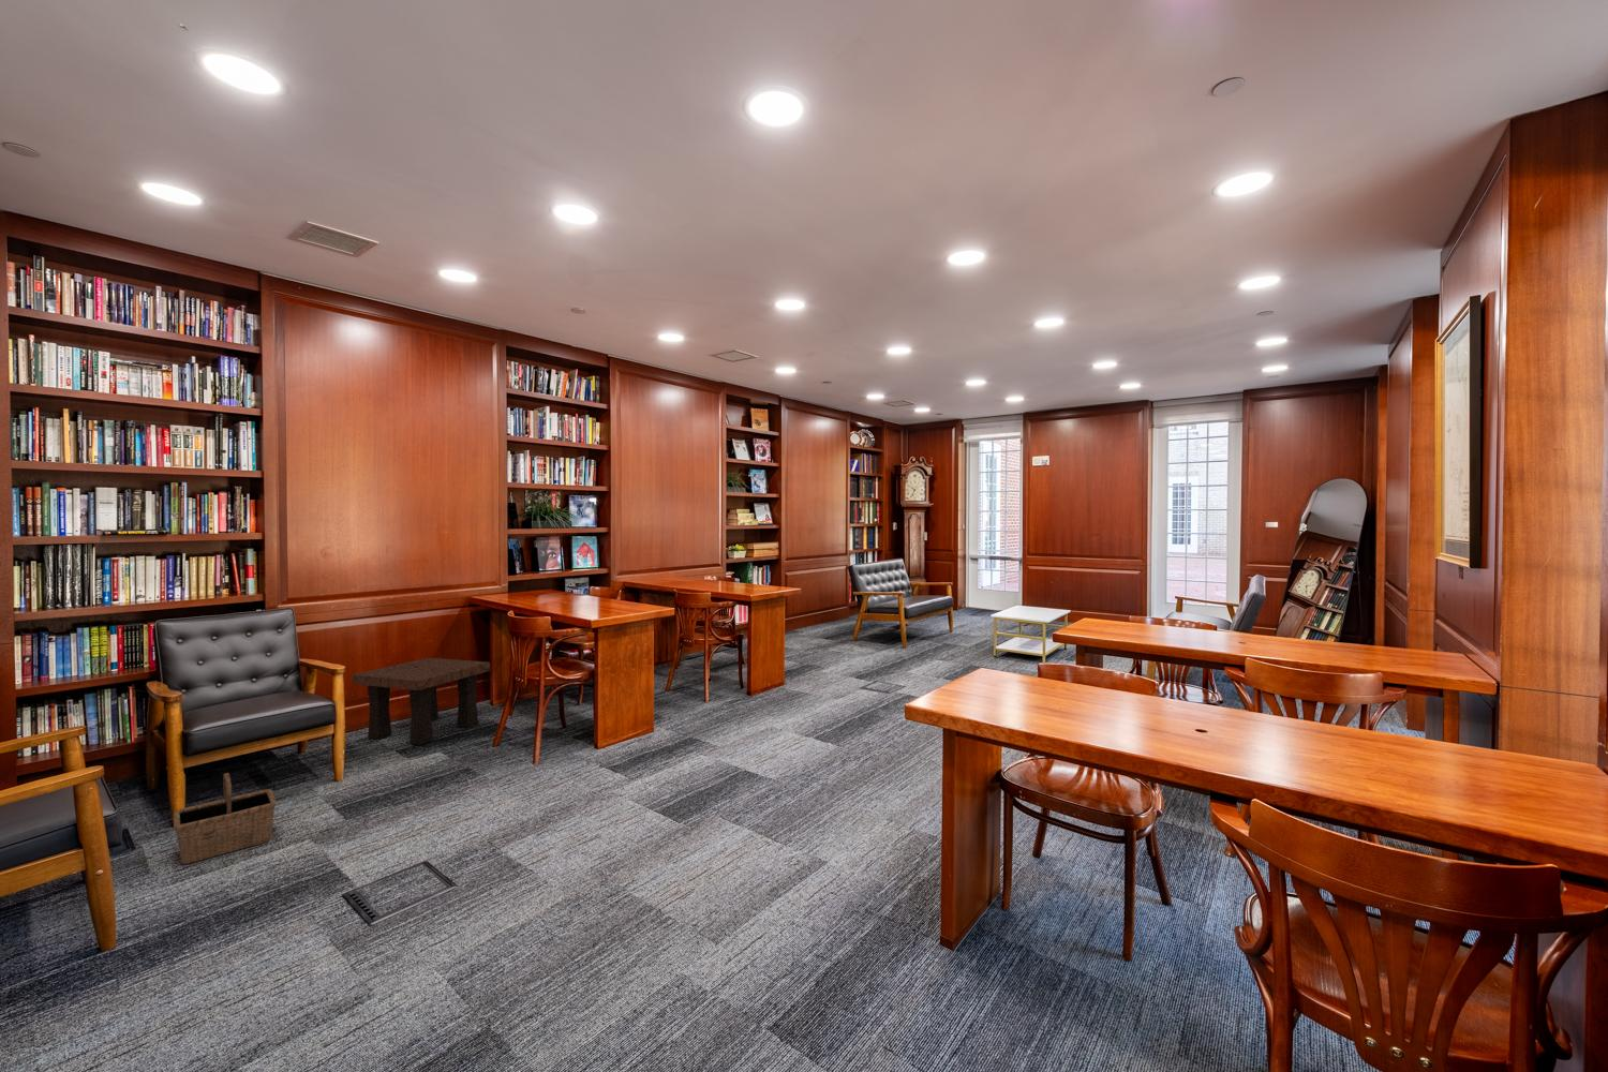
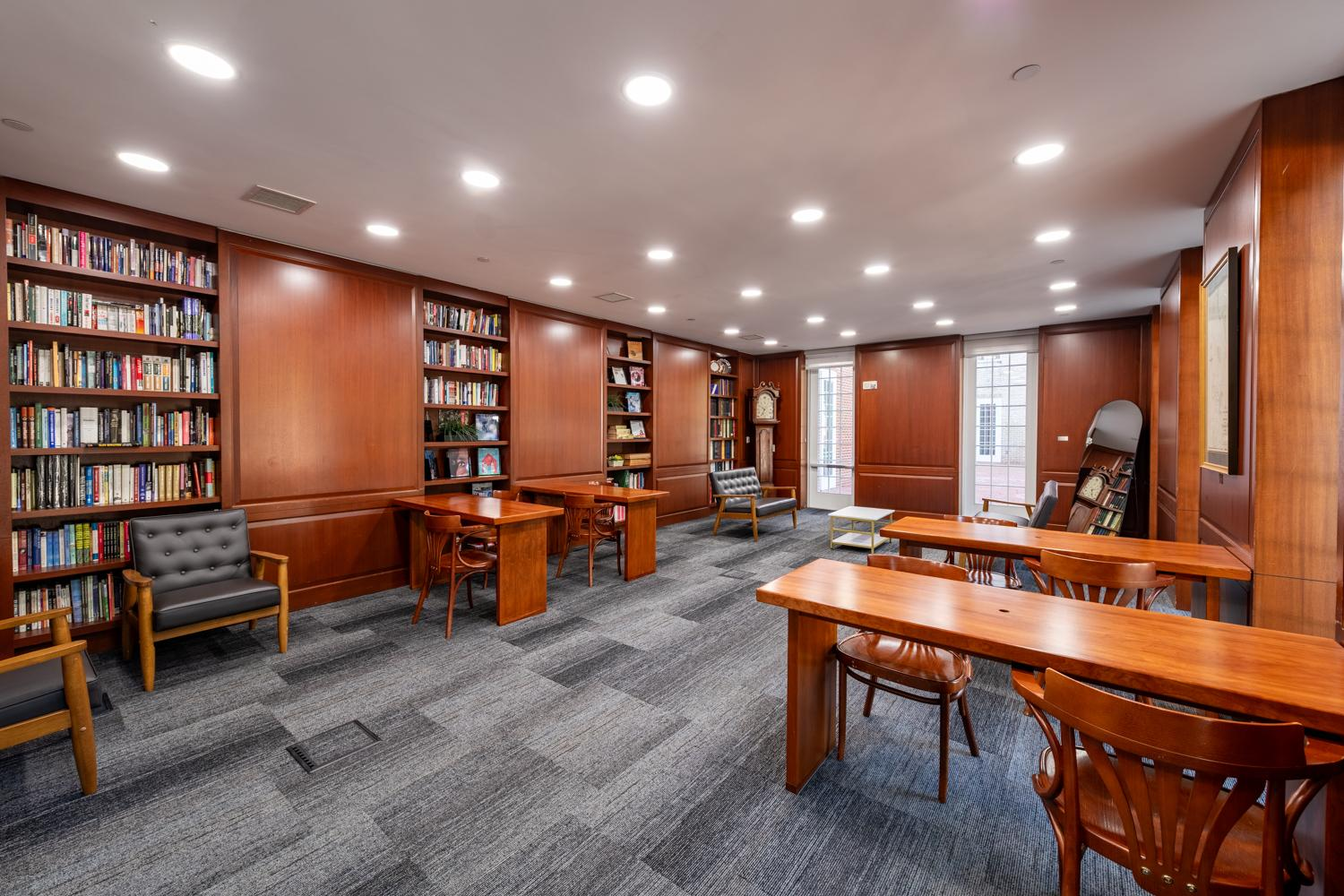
- side table [352,657,491,747]
- basket [172,772,278,865]
